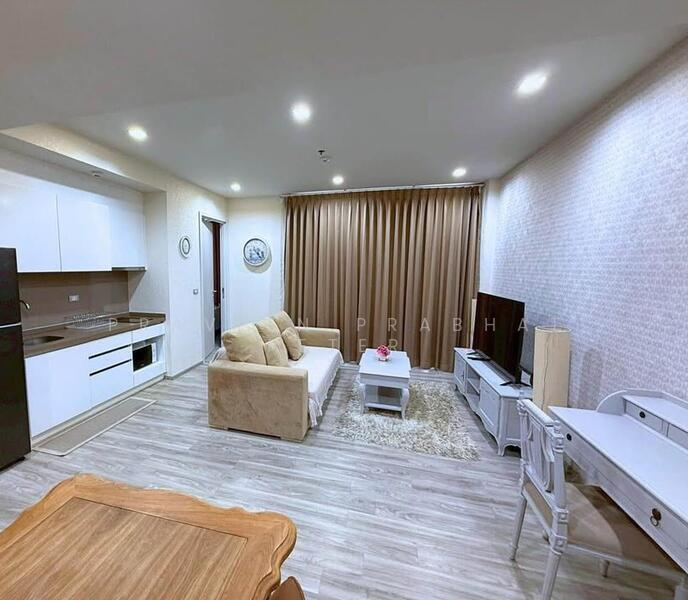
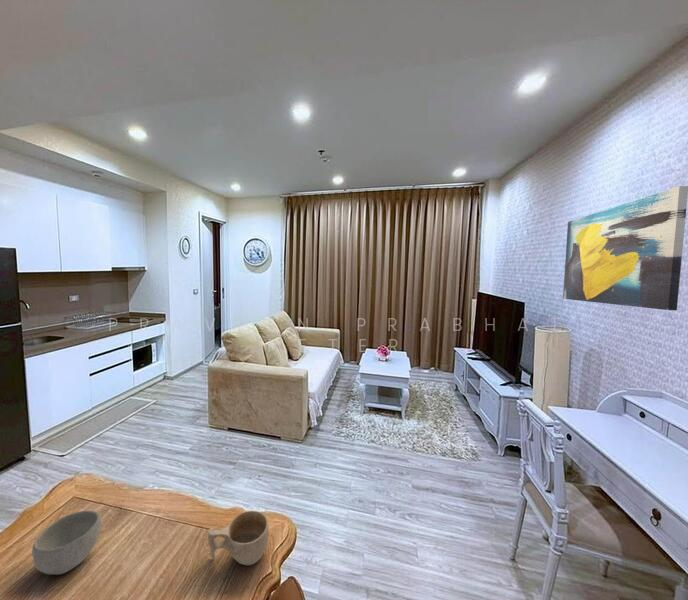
+ wall art [562,185,688,311]
+ bowl [31,510,103,576]
+ cup [207,510,270,566]
